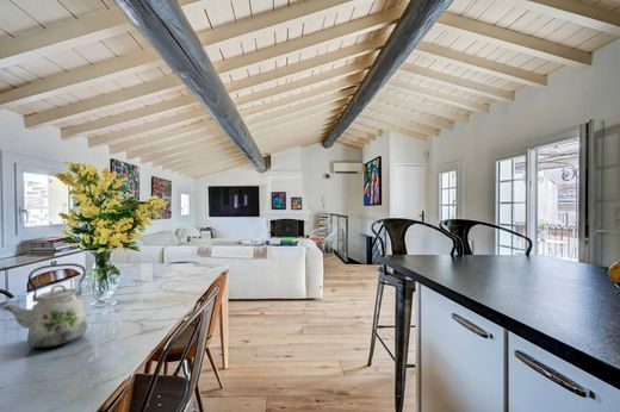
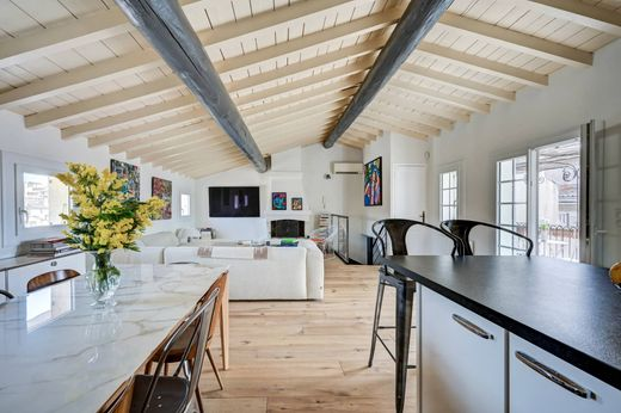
- kettle [0,262,88,349]
